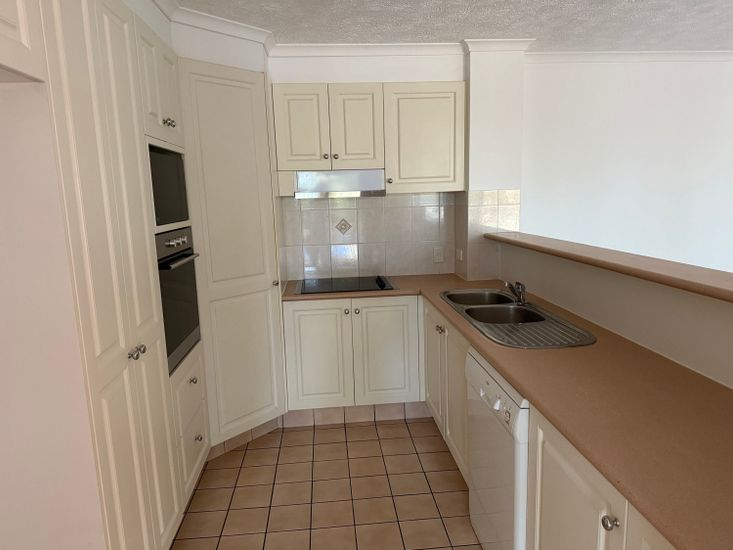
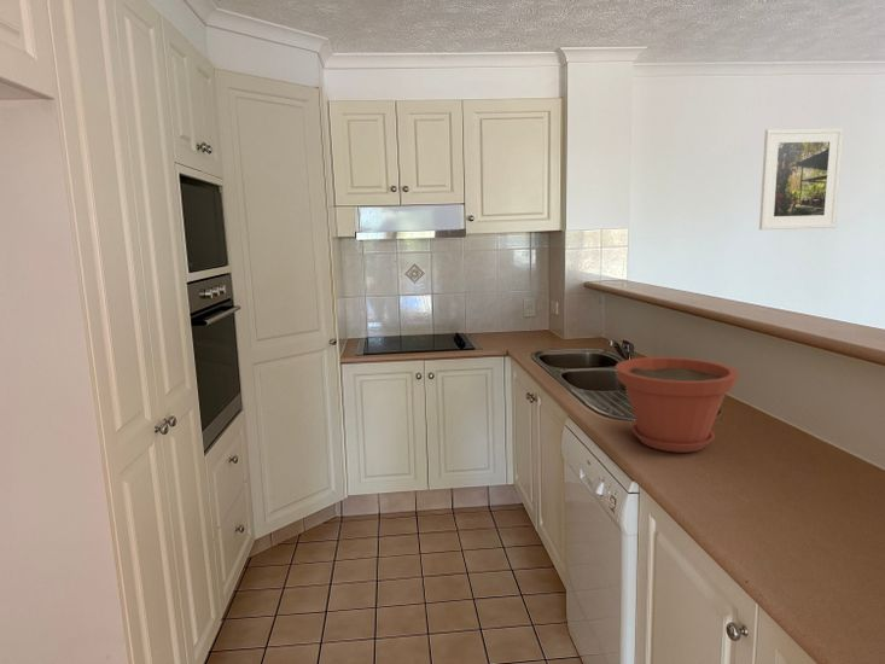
+ plant pot [615,356,740,454]
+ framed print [758,127,845,231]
